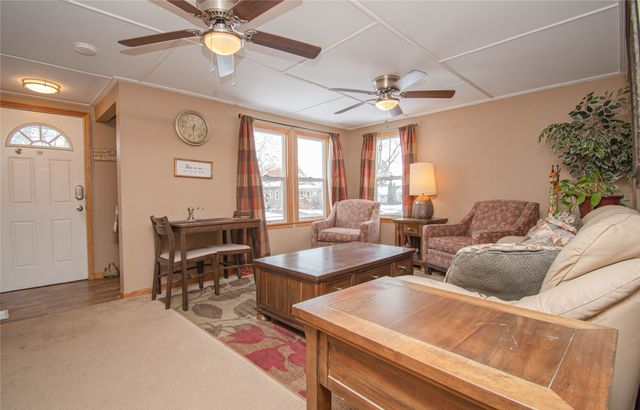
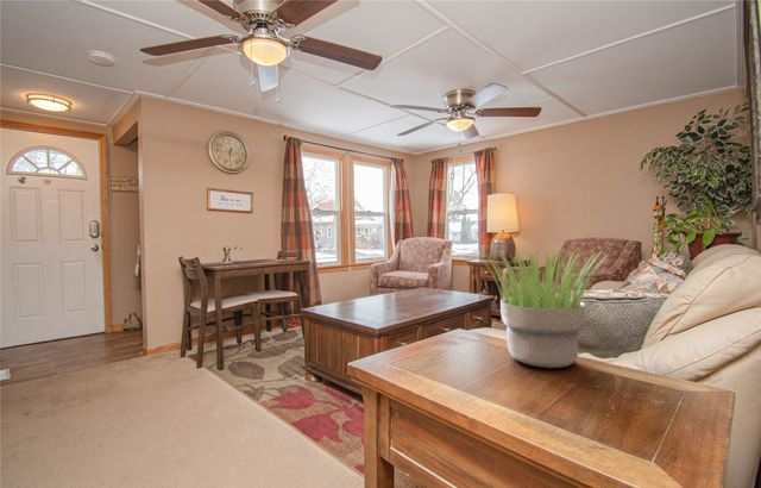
+ potted plant [474,248,614,369]
